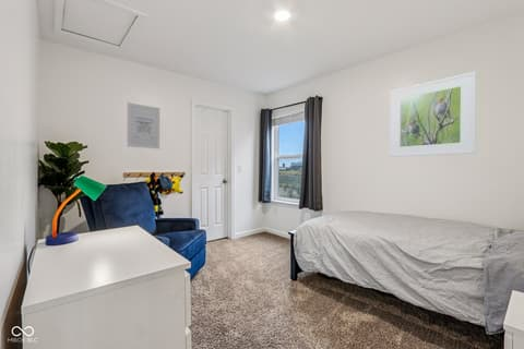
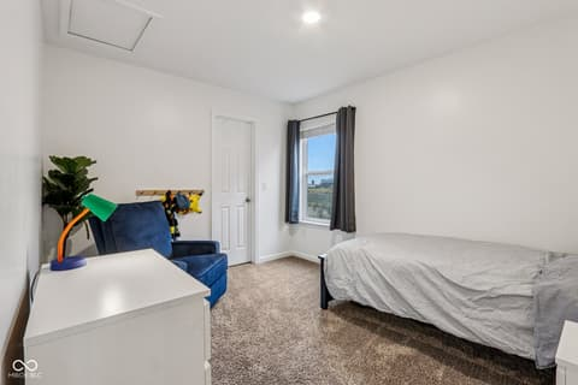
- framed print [389,71,477,158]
- wall art [127,101,160,149]
